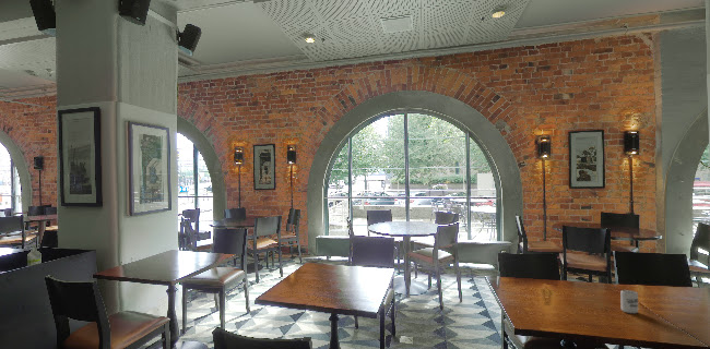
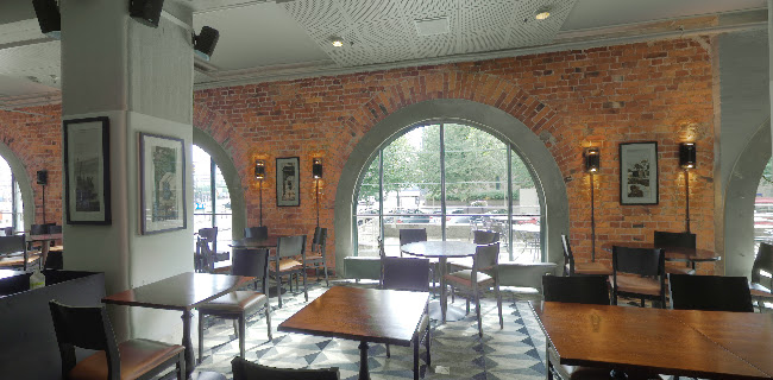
- cup [619,289,639,314]
